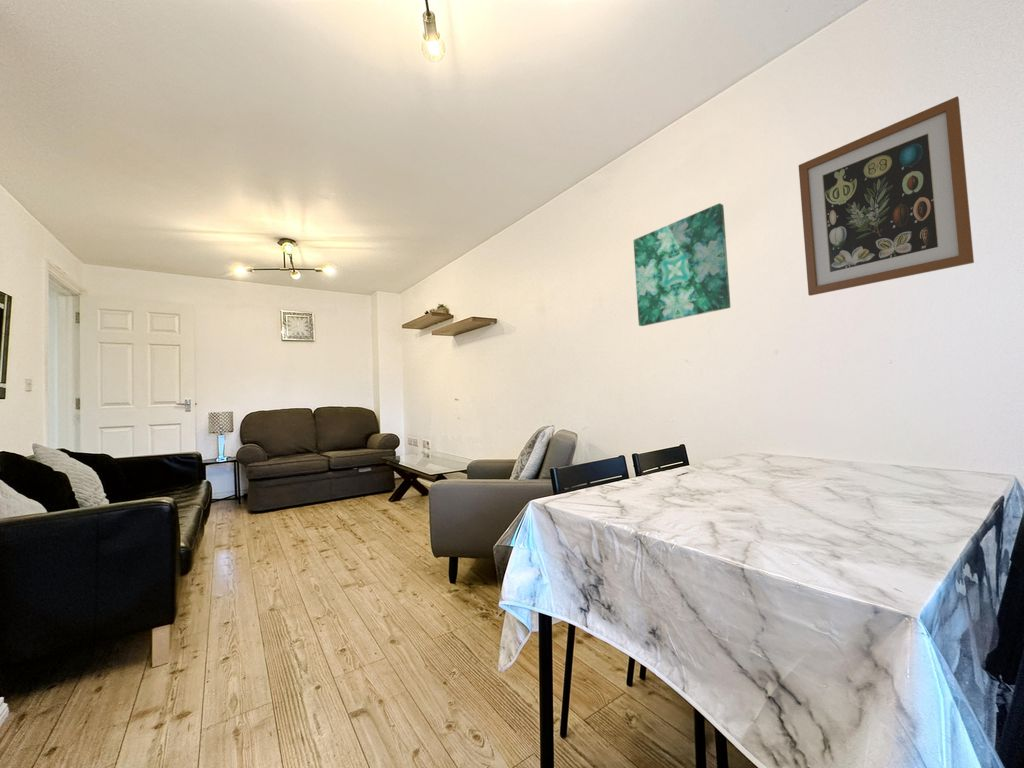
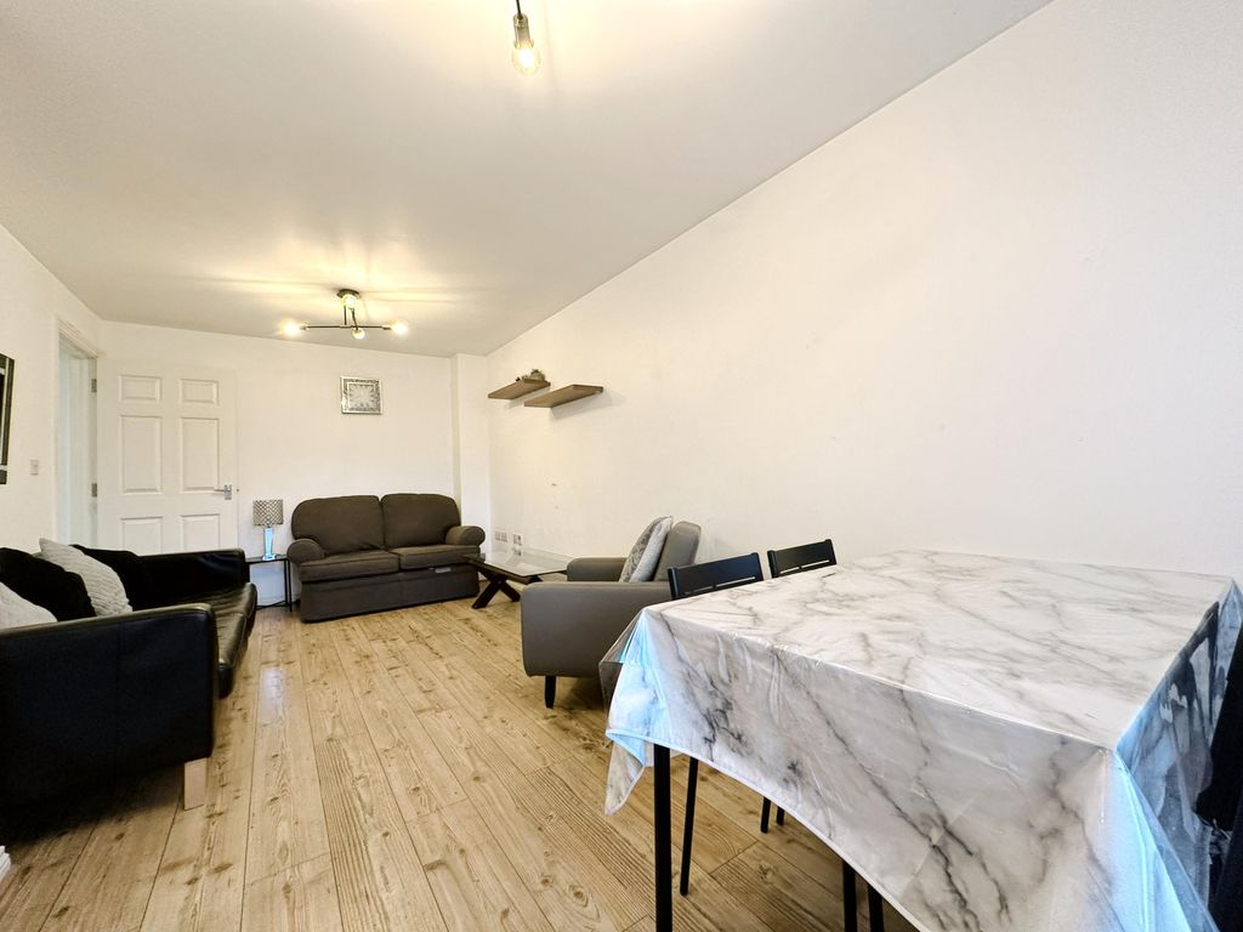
- wall art [633,202,731,327]
- wall art [798,96,975,297]
